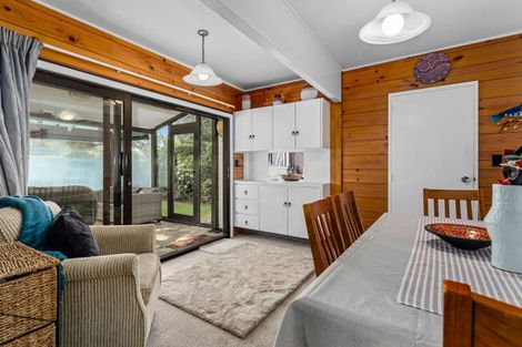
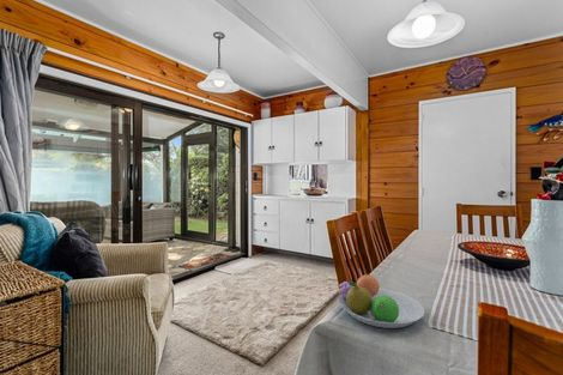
+ fruit bowl [337,272,425,329]
